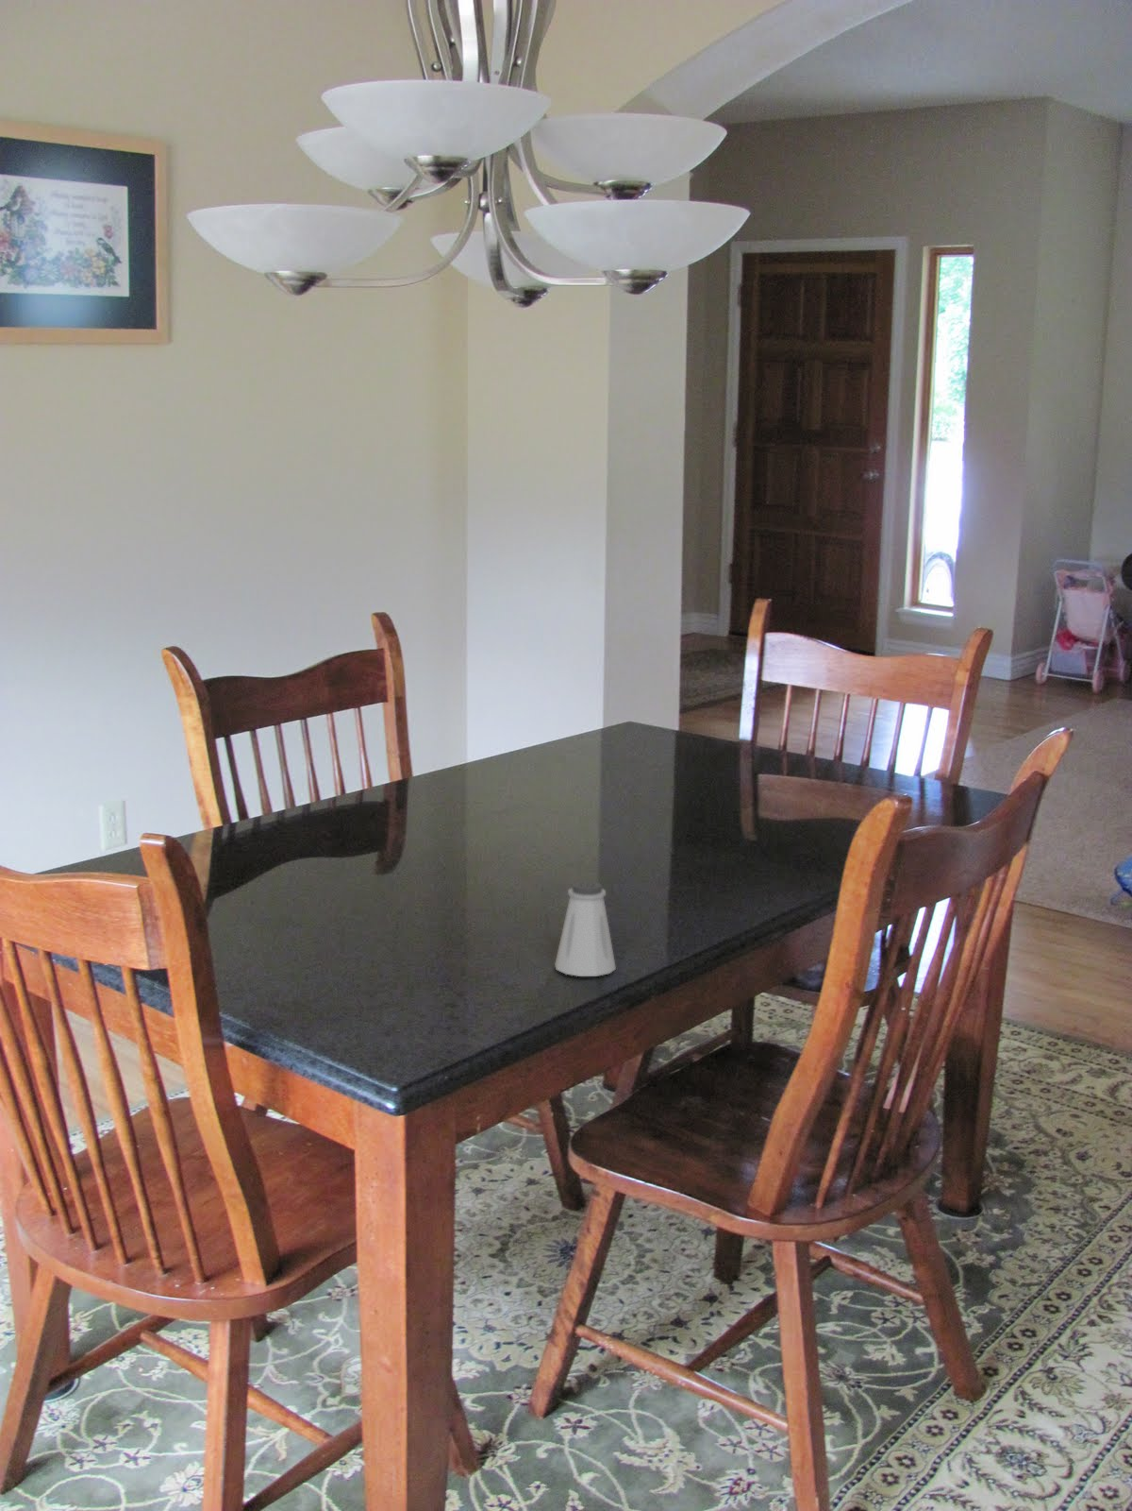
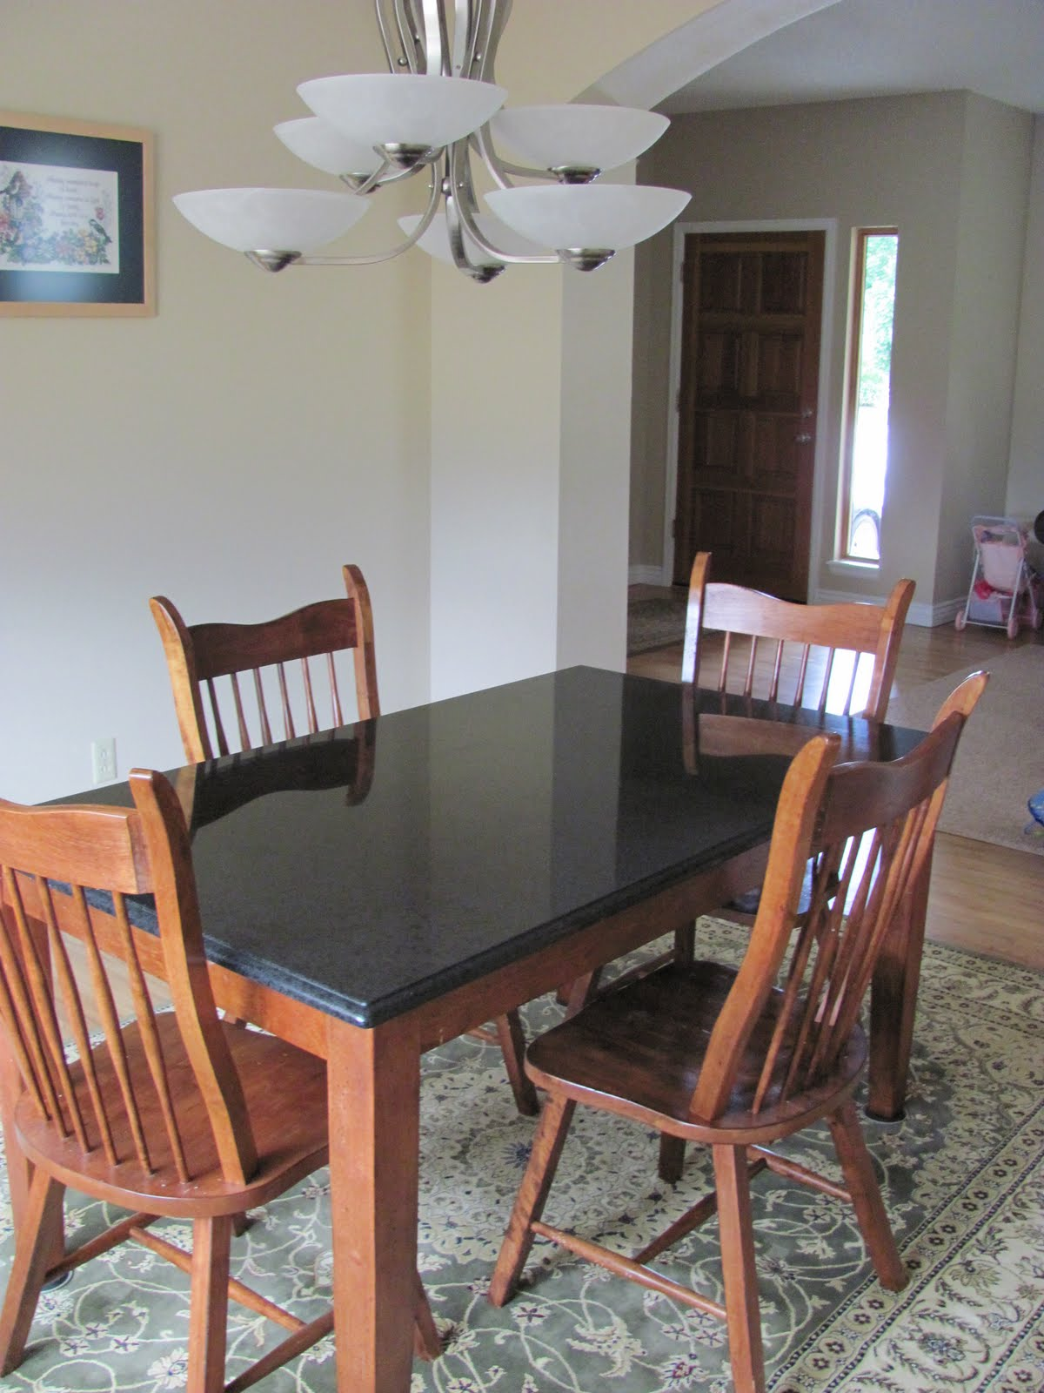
- saltshaker [554,880,617,978]
